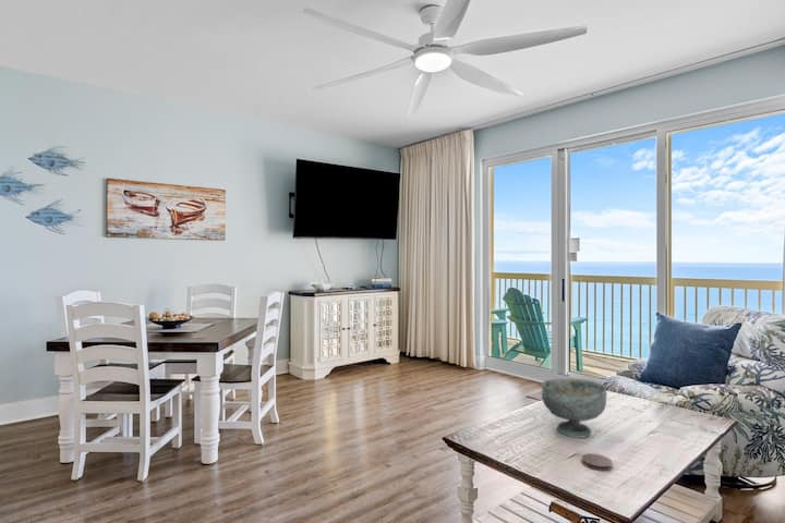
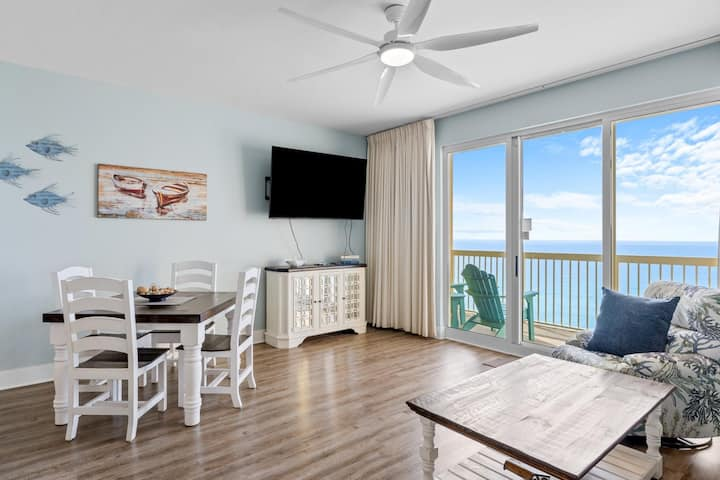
- coaster [580,452,614,472]
- decorative bowl [541,377,608,439]
